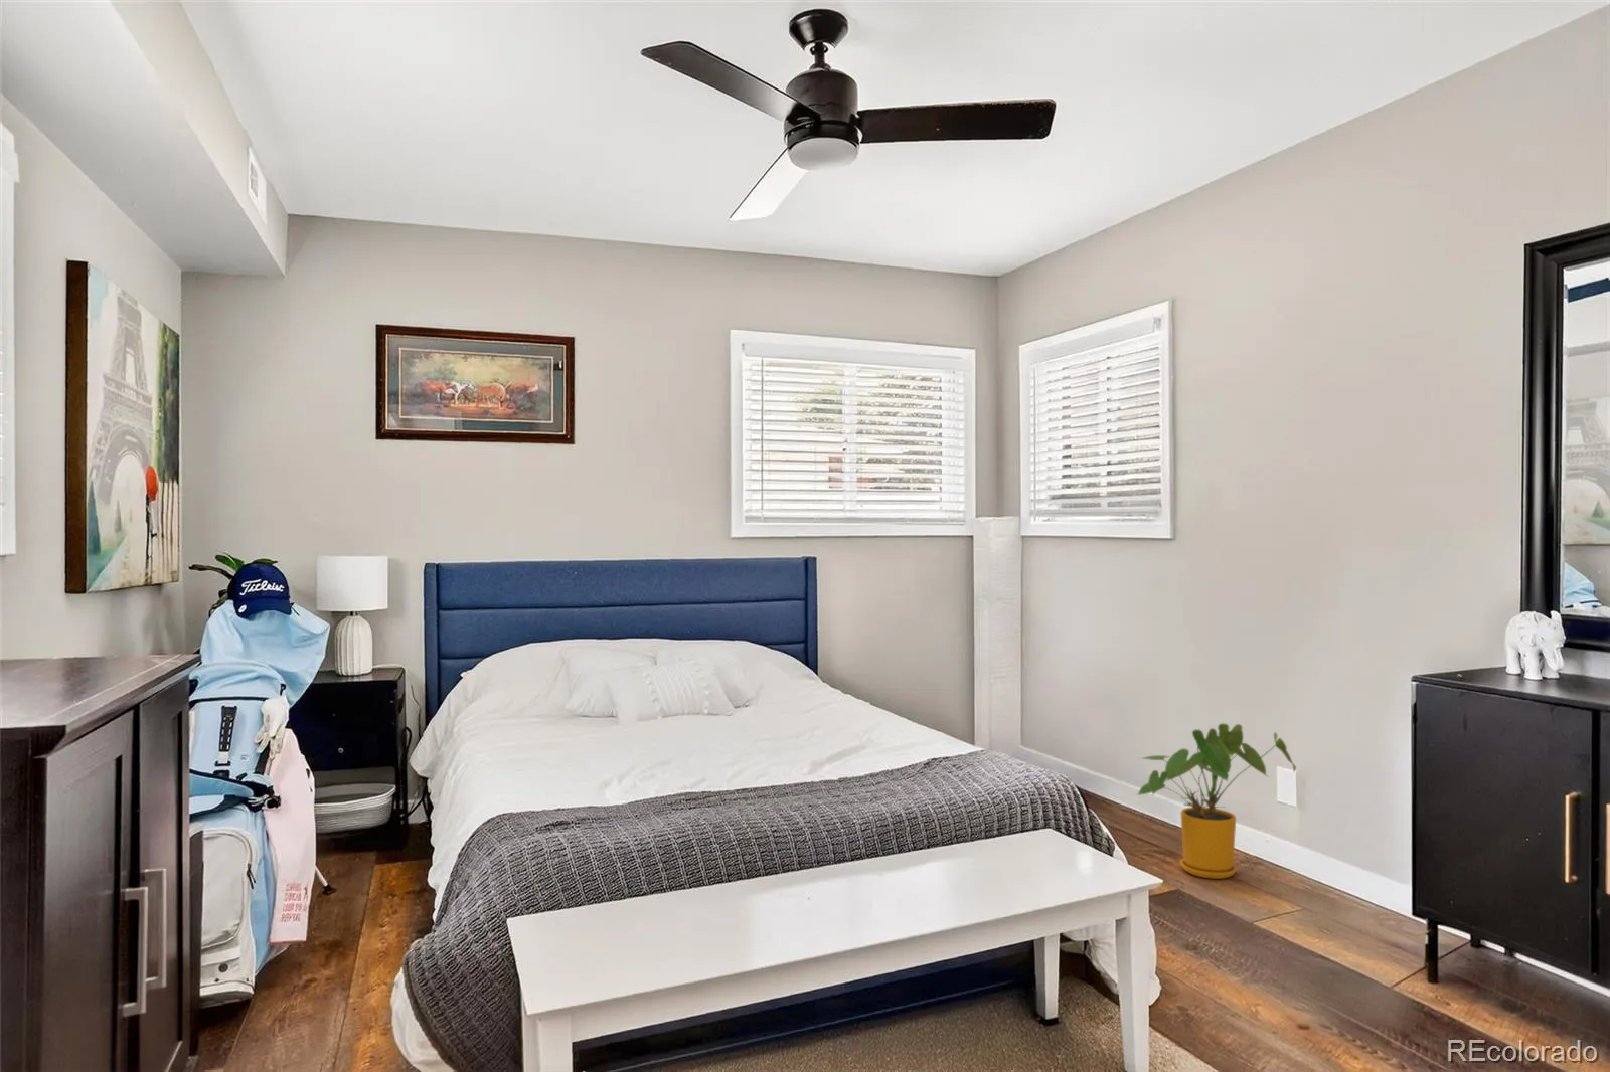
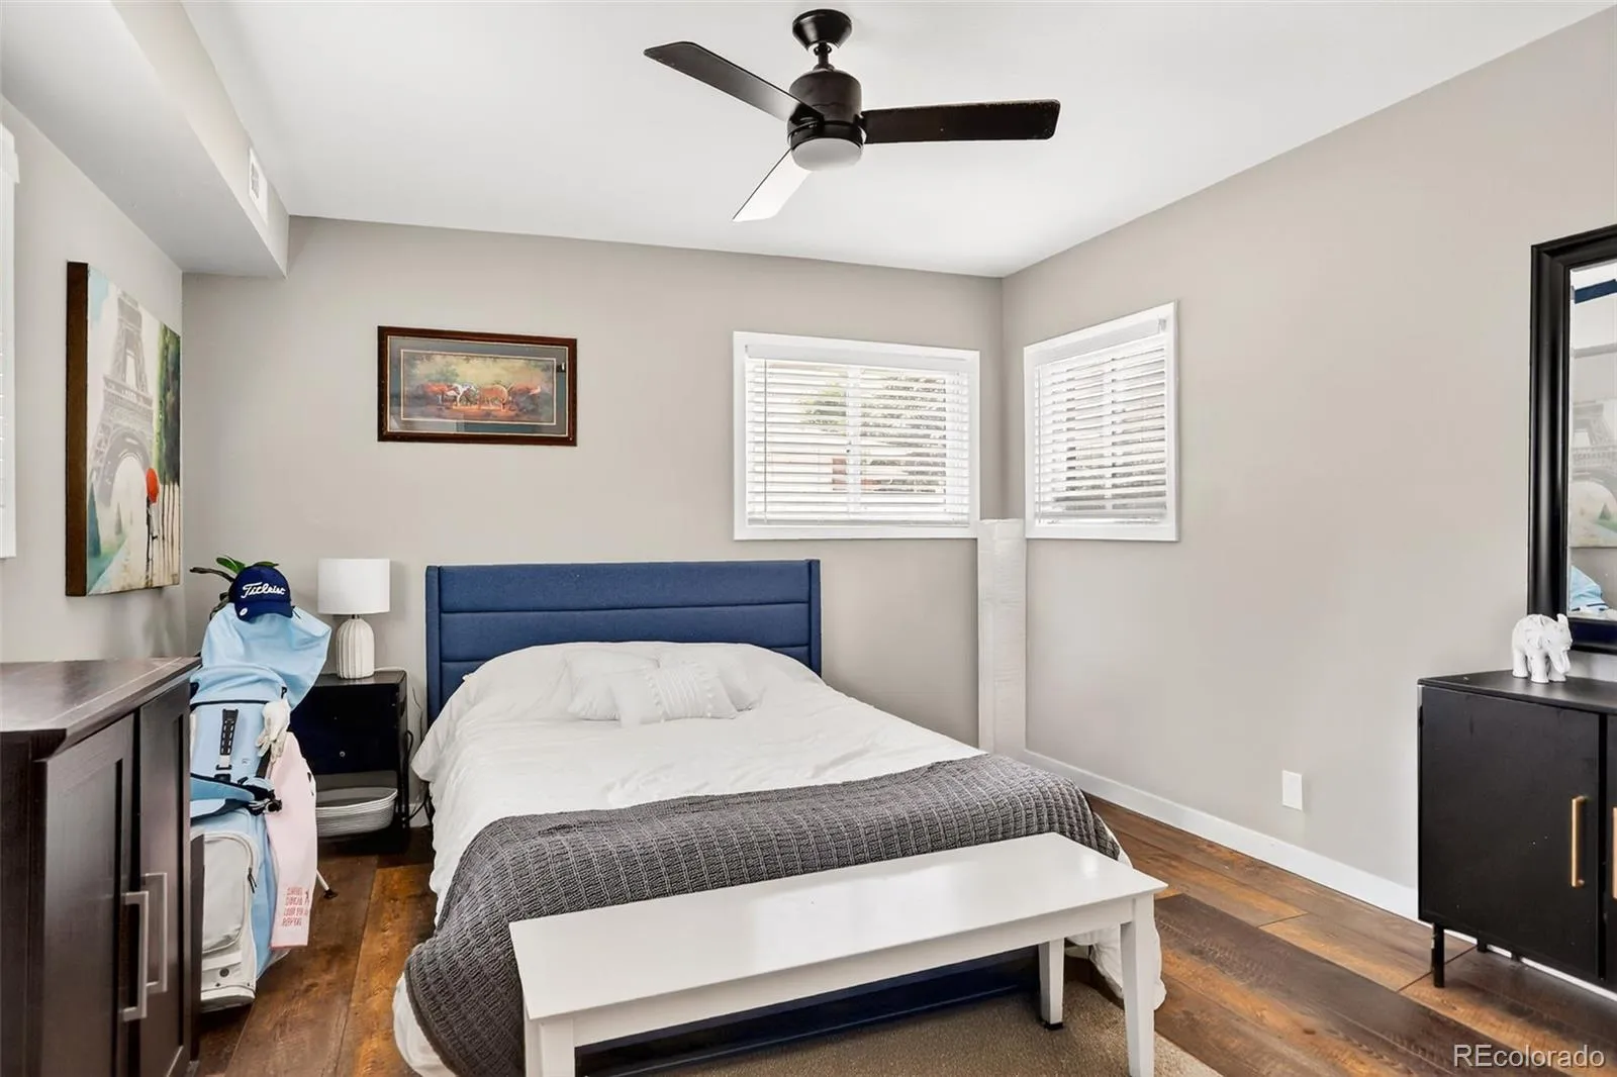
- house plant [1135,721,1298,879]
